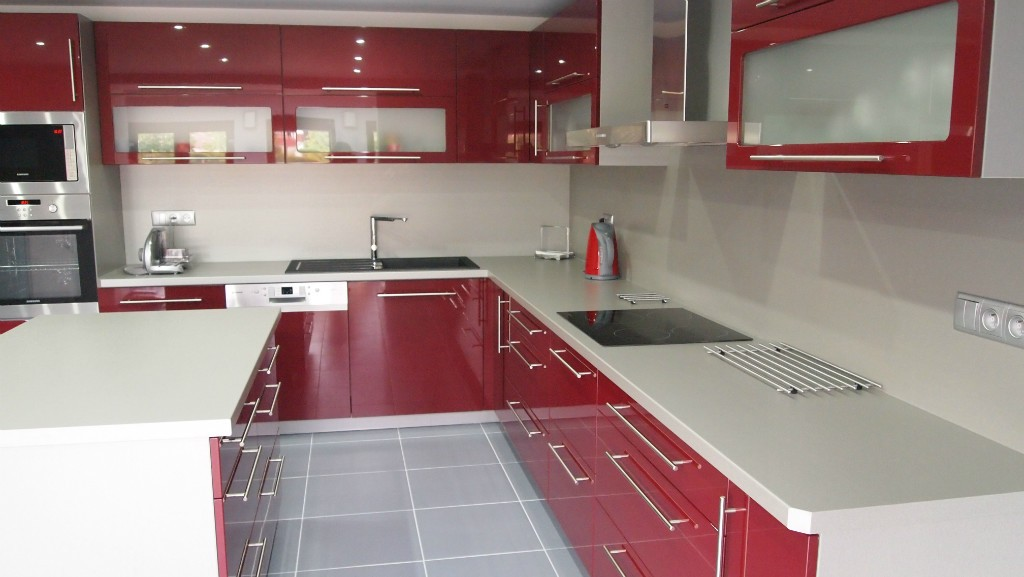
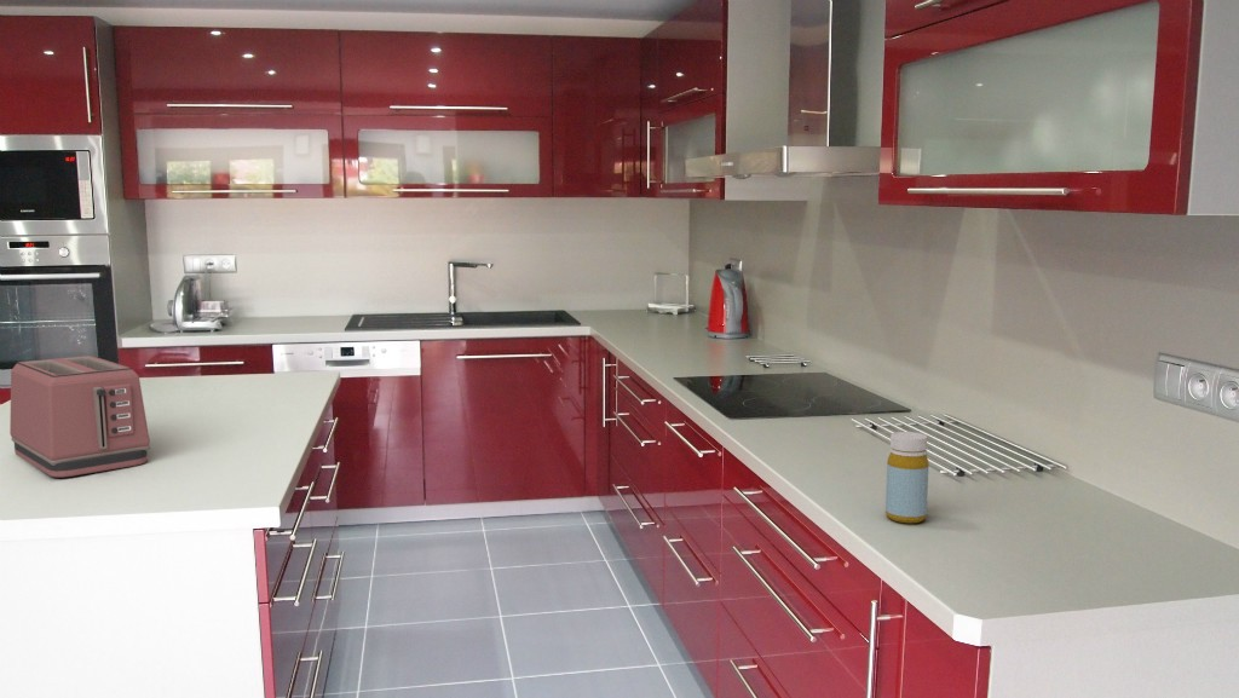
+ bottle [884,431,929,524]
+ toaster [8,354,151,479]
